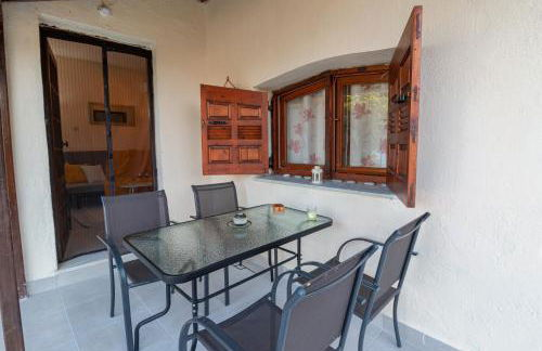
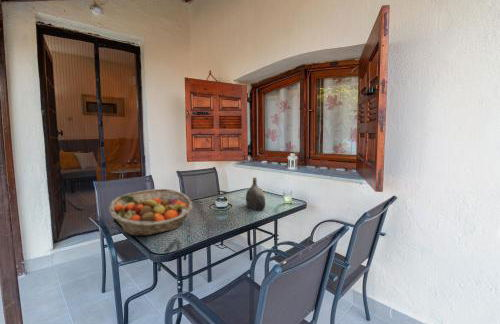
+ fruit basket [108,188,194,237]
+ water jug [245,176,266,211]
